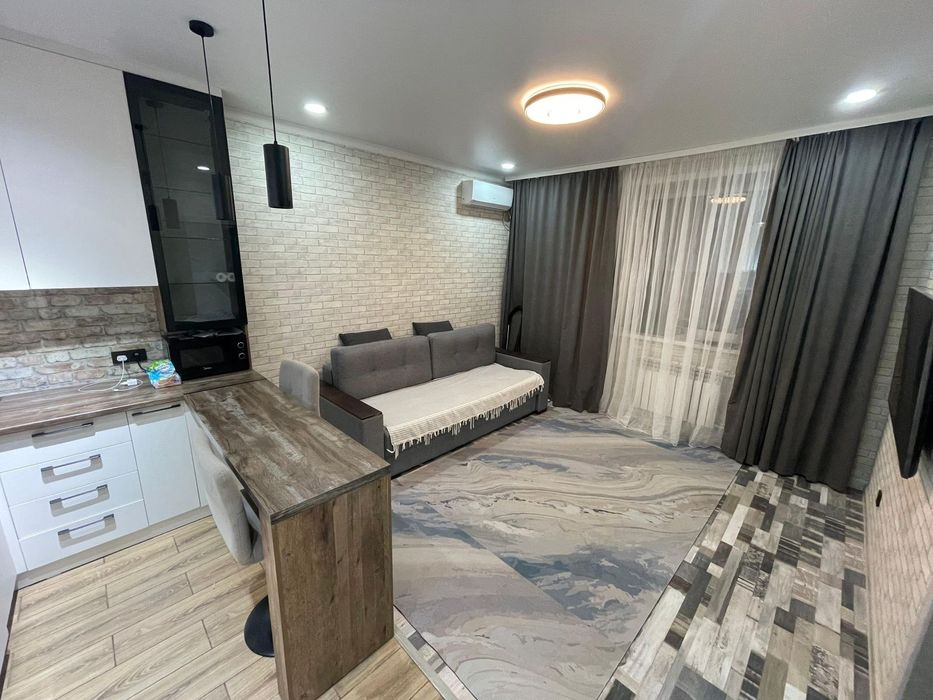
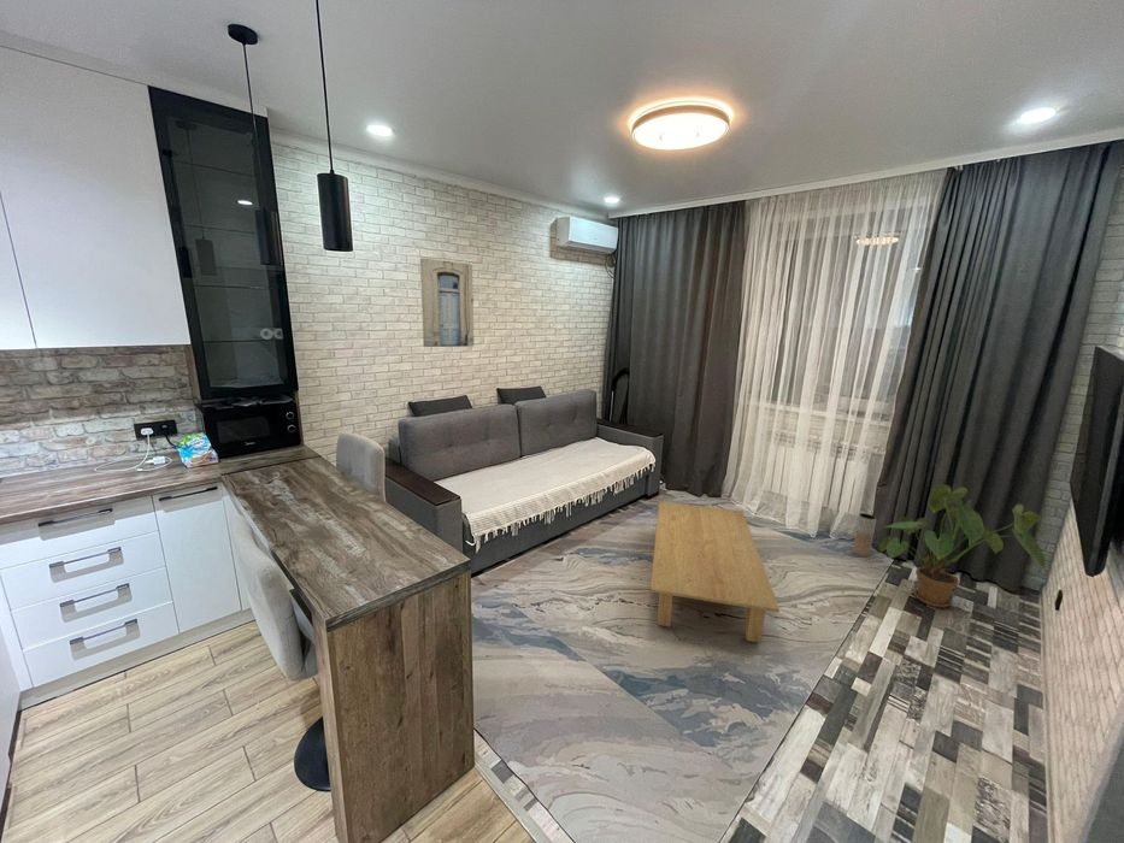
+ house plant [878,483,1048,608]
+ vase [852,512,877,558]
+ wall art [419,257,475,348]
+ coffee table [649,500,781,644]
